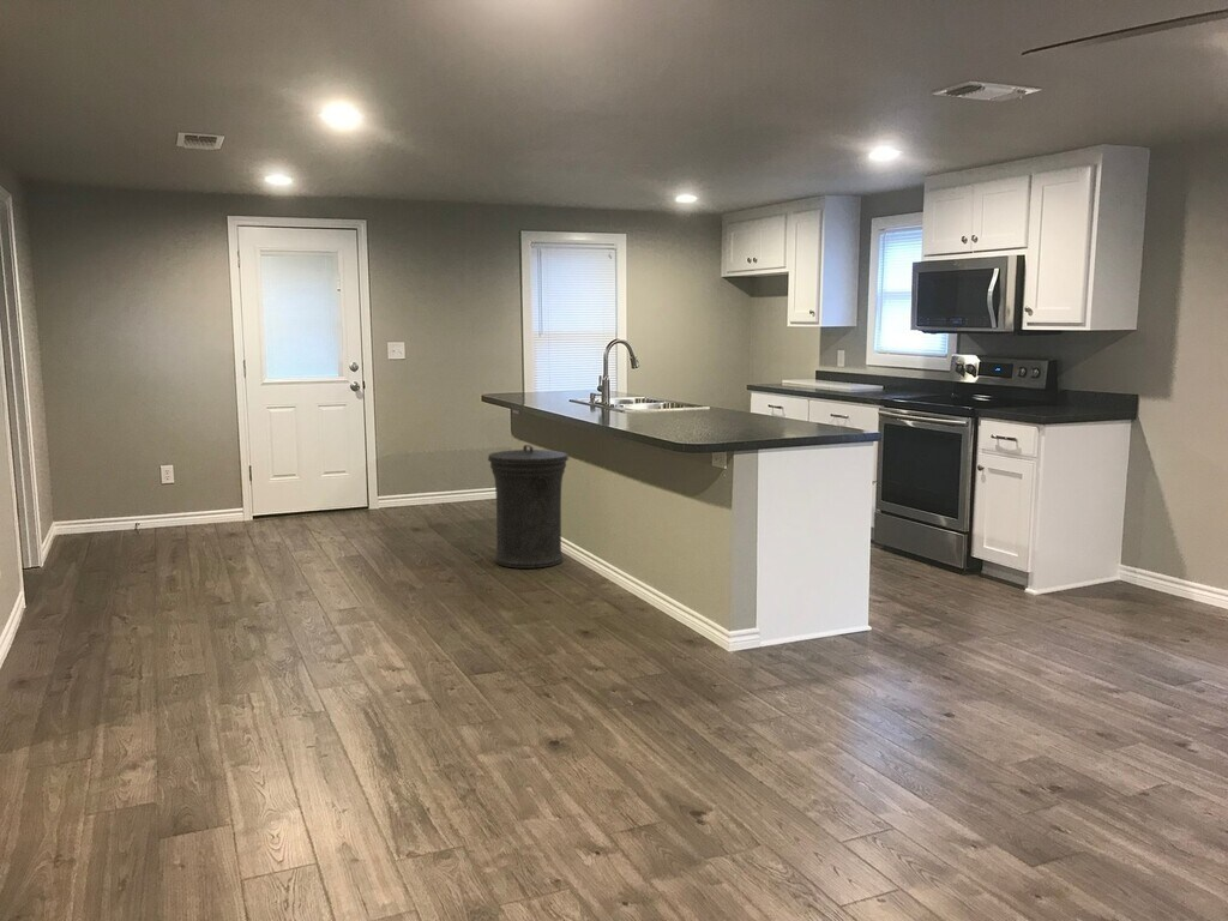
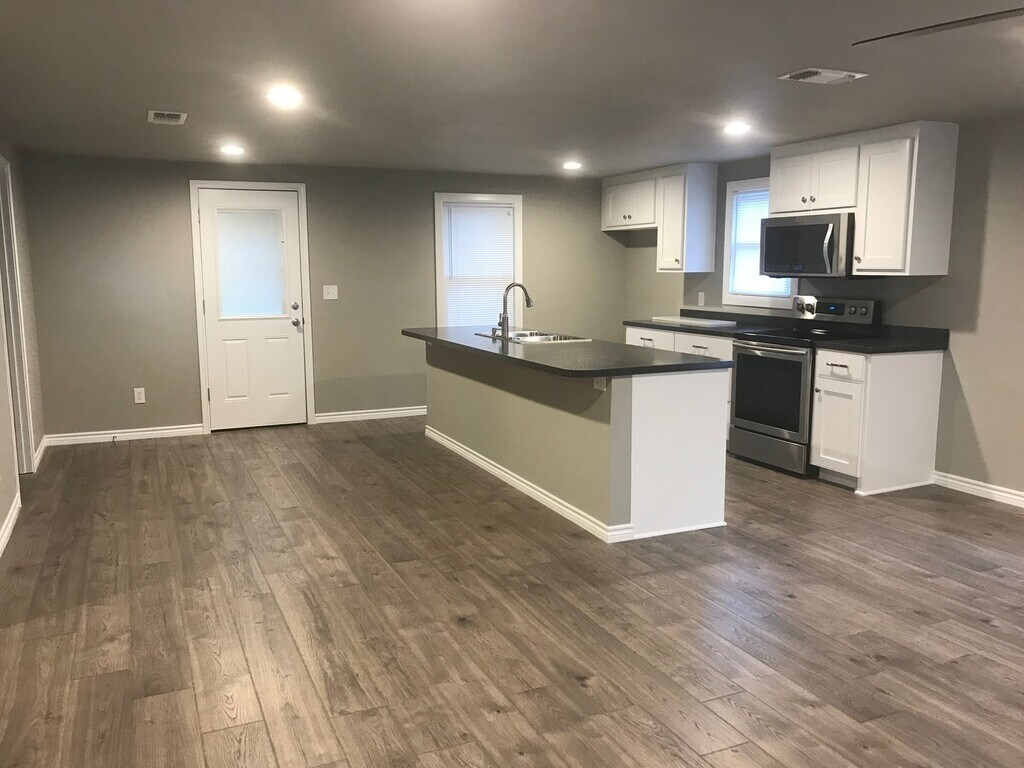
- trash can [487,444,570,570]
